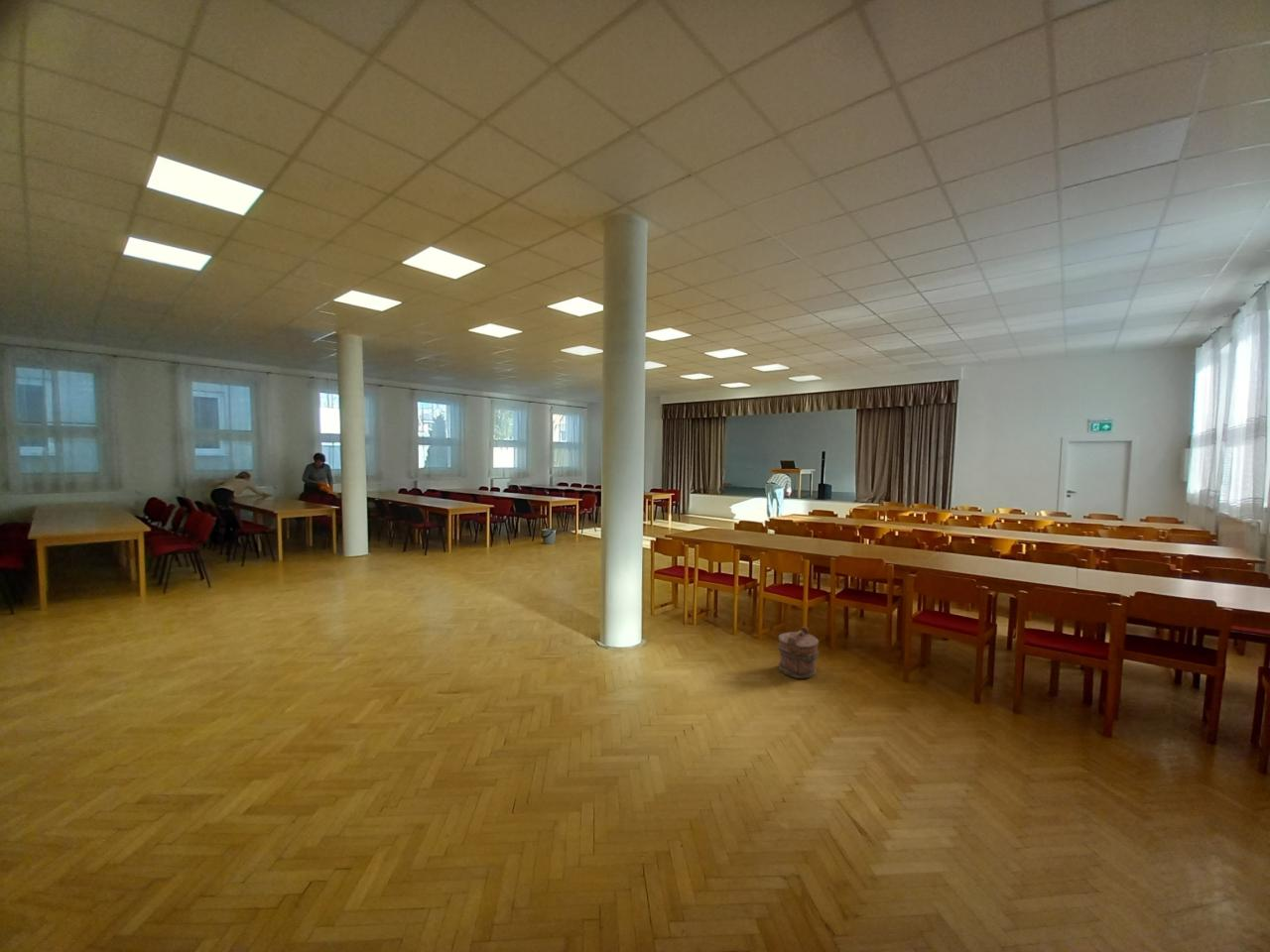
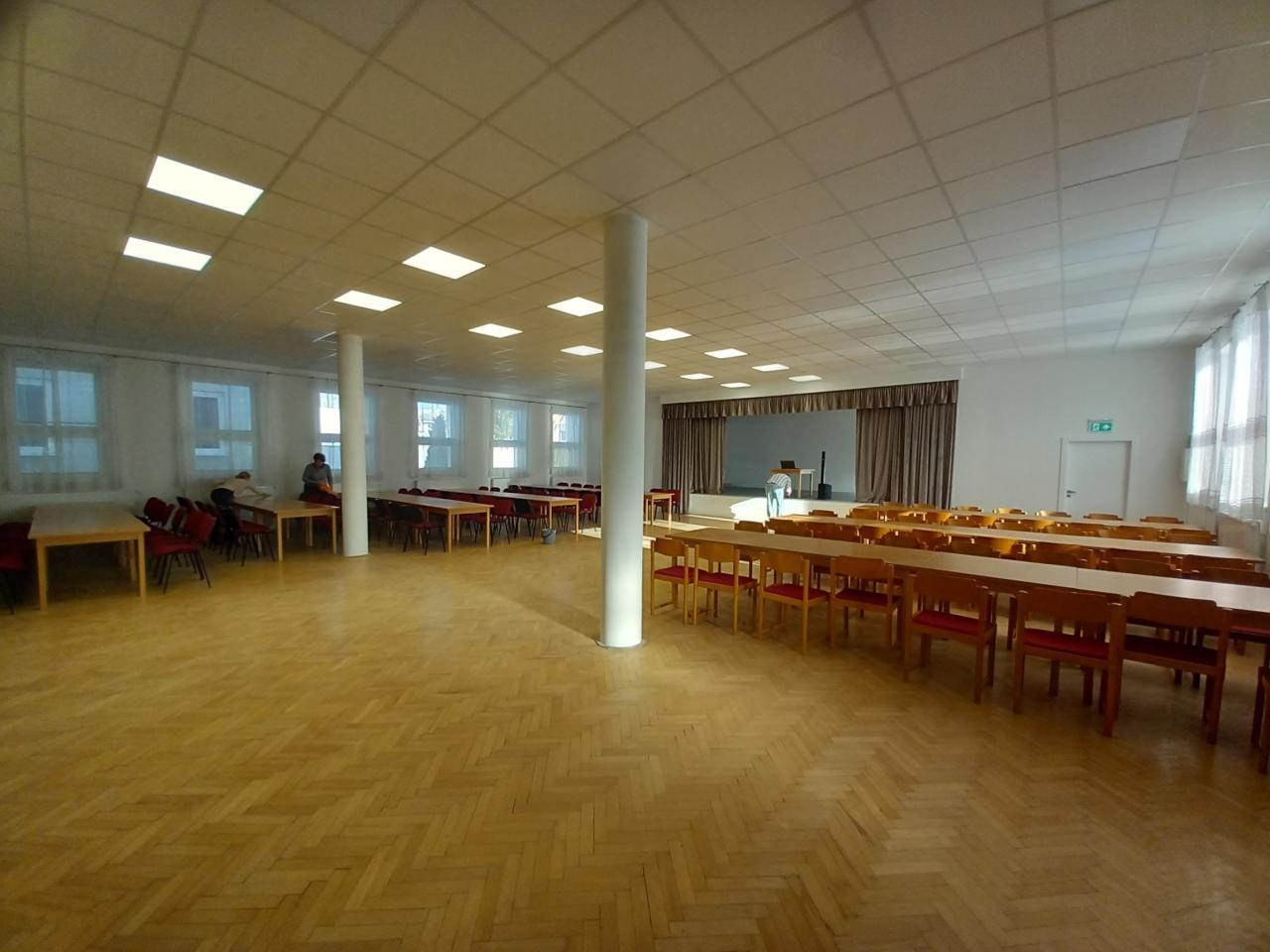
- bucket [777,626,820,679]
